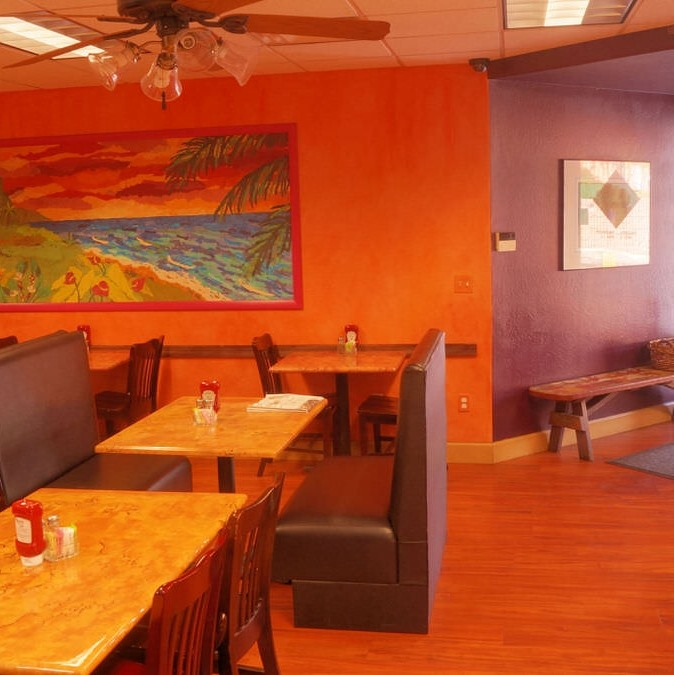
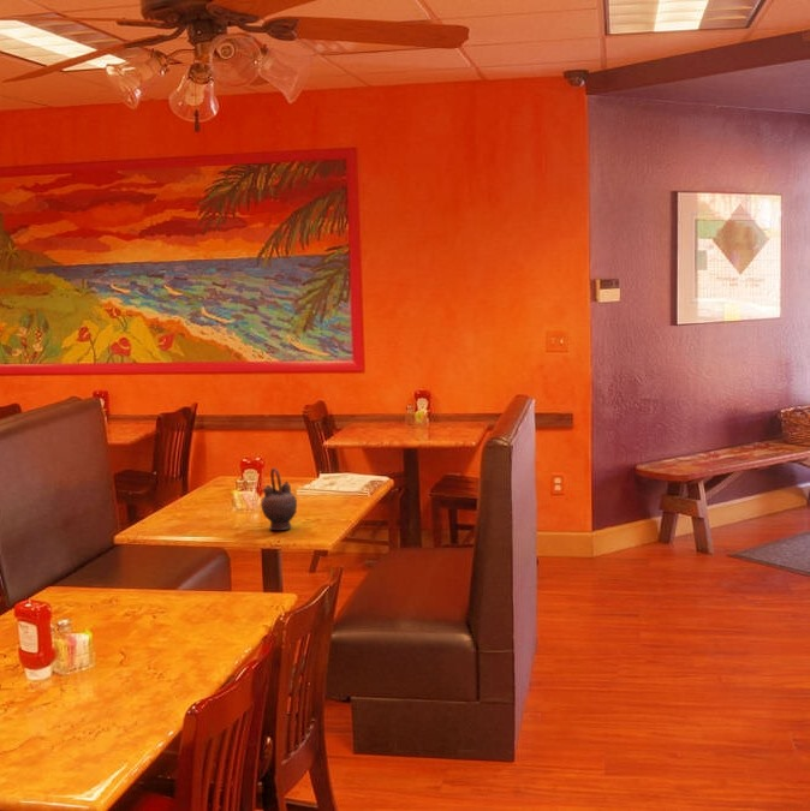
+ teapot [260,467,298,531]
